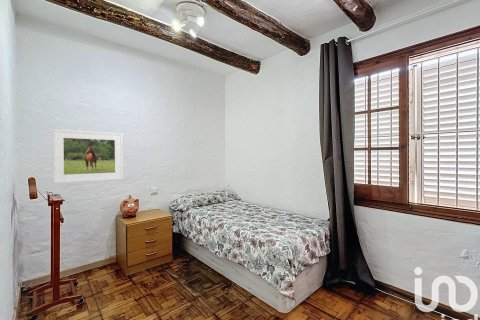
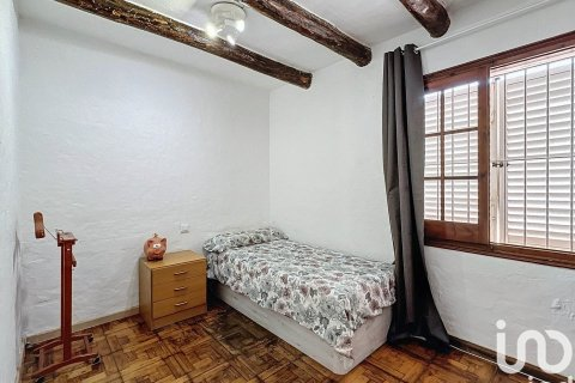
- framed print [52,128,124,184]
